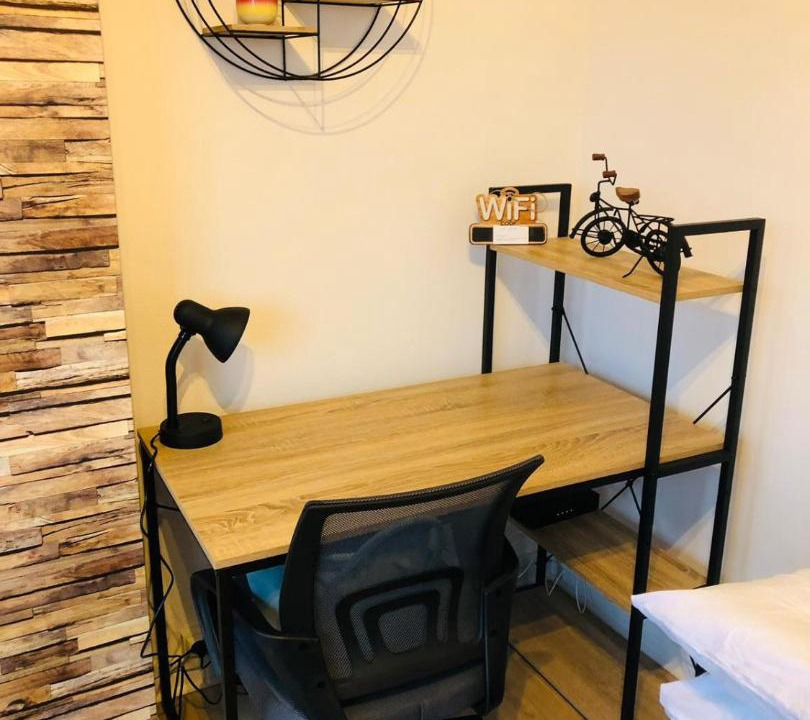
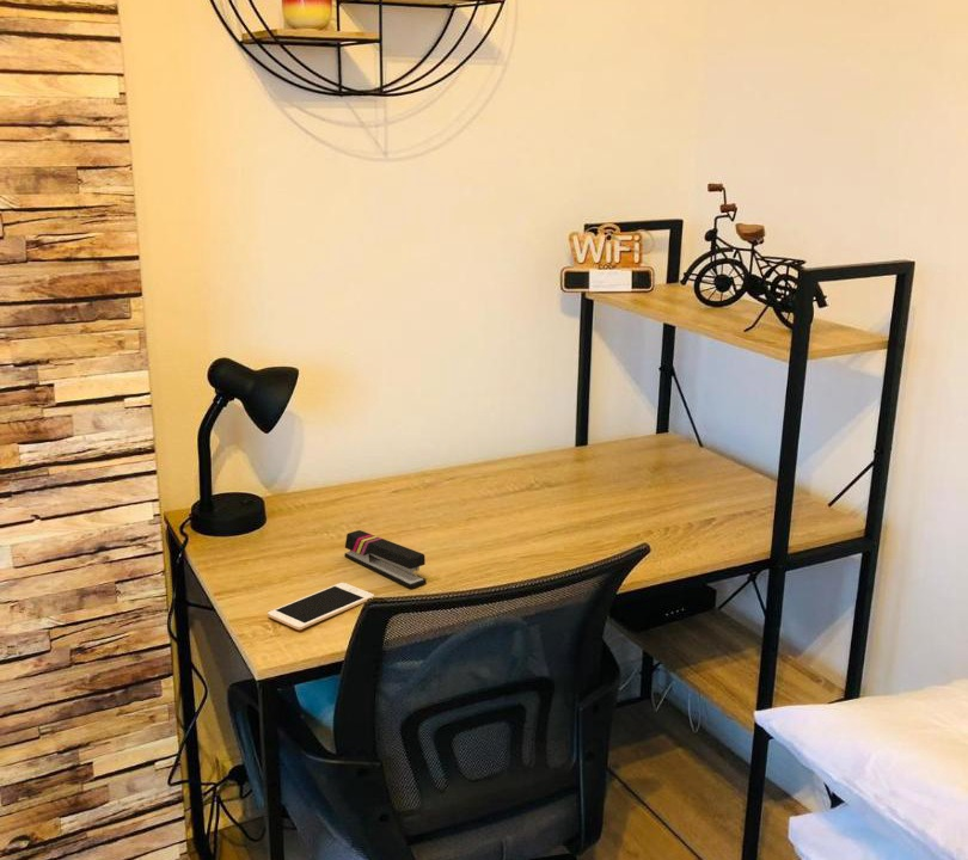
+ cell phone [266,582,375,631]
+ stapler [343,529,428,589]
